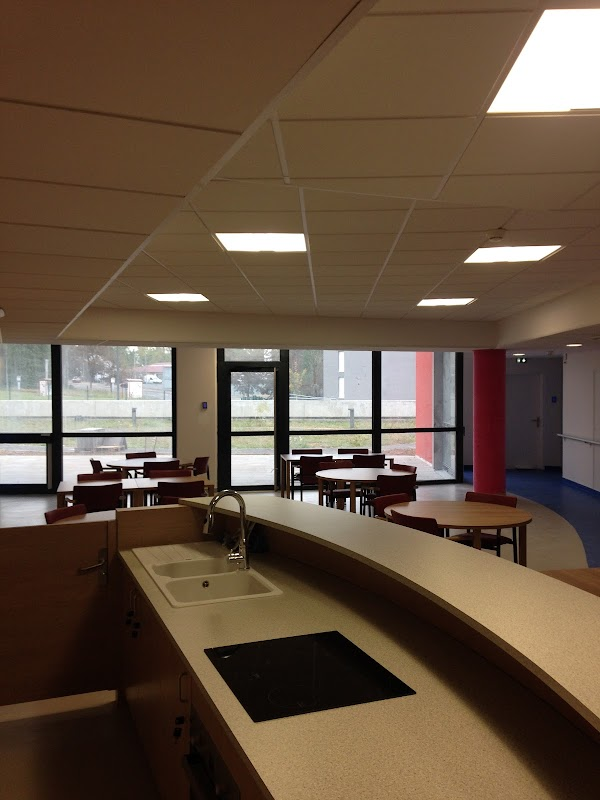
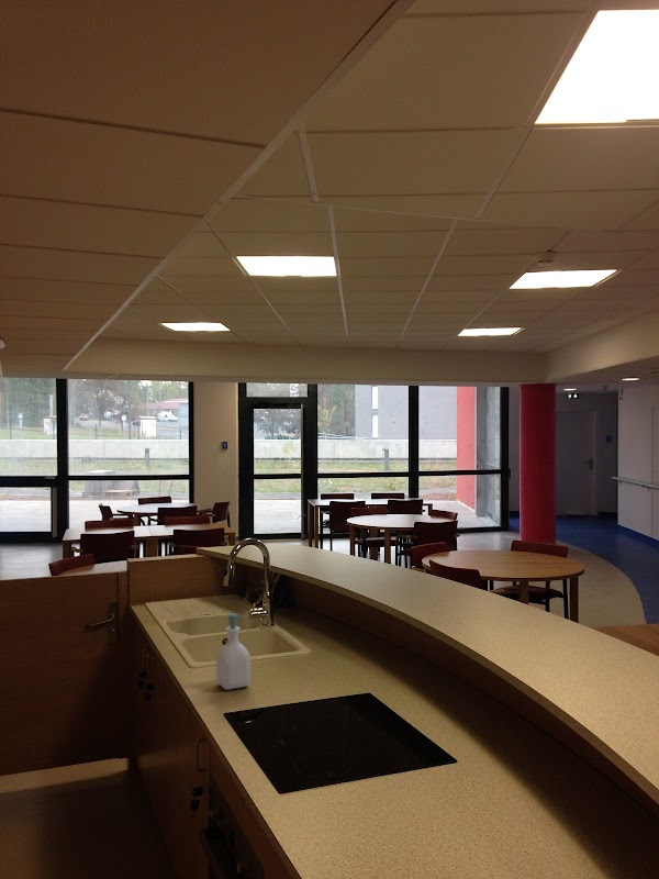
+ soap bottle [215,613,252,691]
